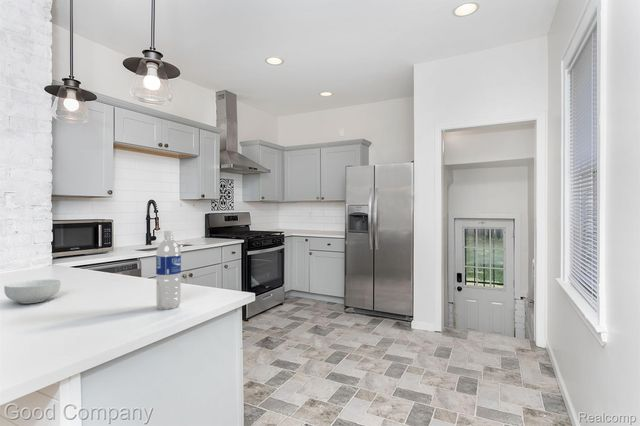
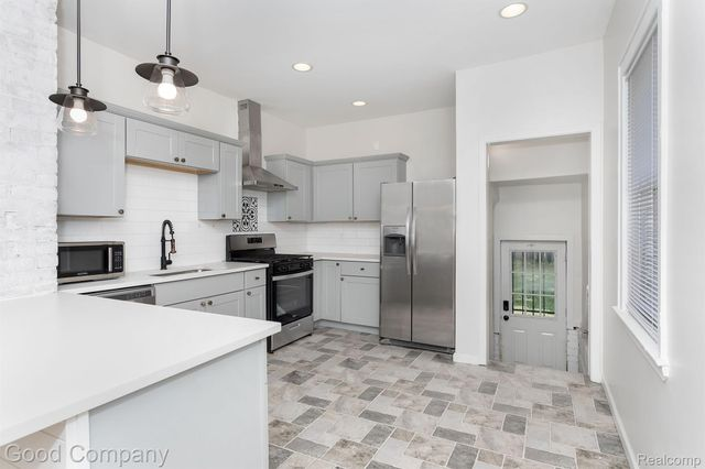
- cereal bowl [3,278,62,304]
- water bottle [155,230,182,311]
